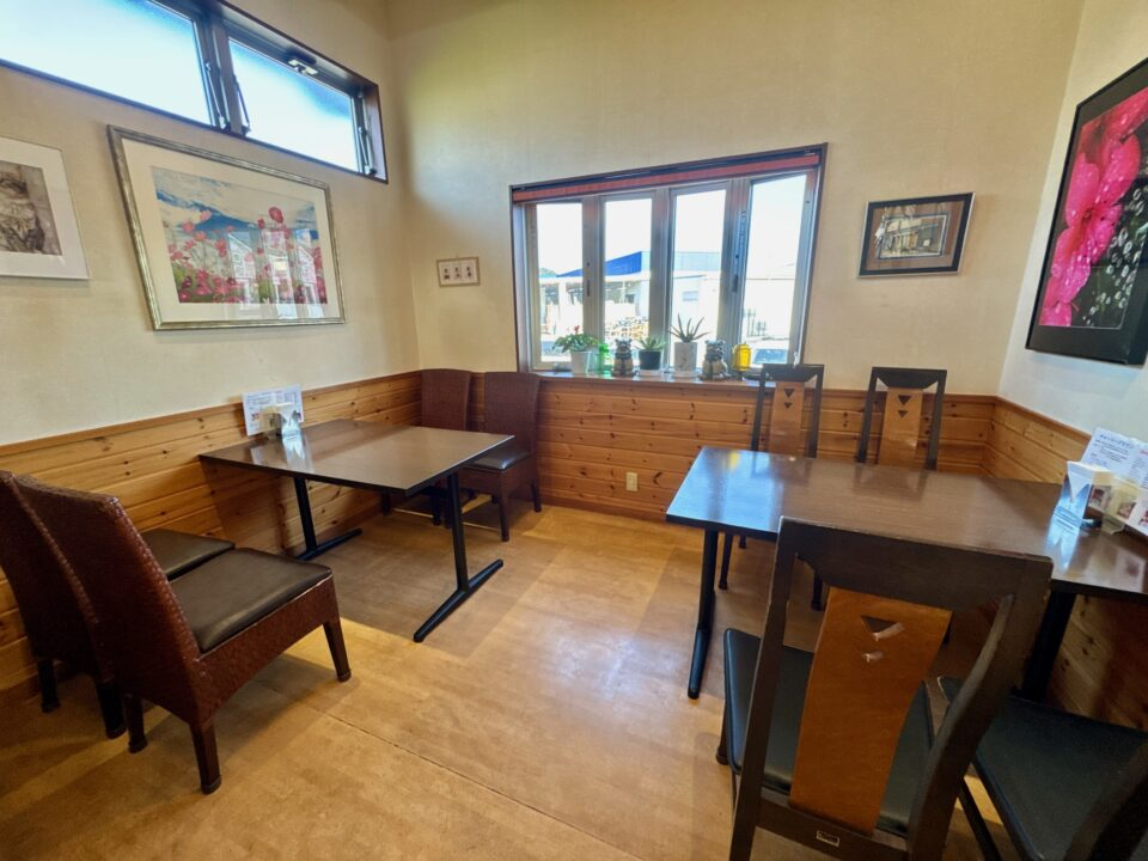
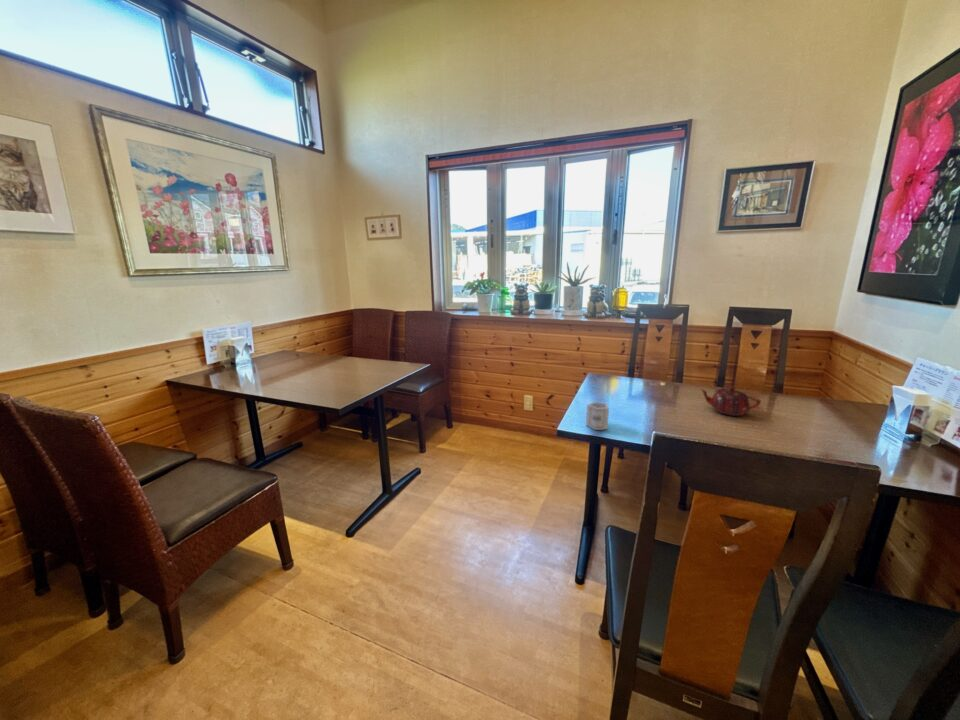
+ teapot [699,384,762,417]
+ cup [585,401,610,431]
